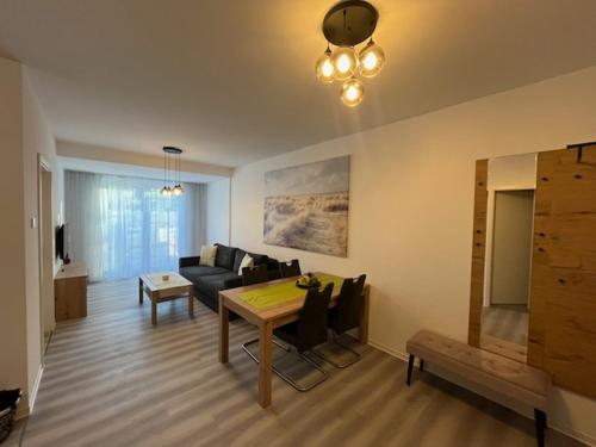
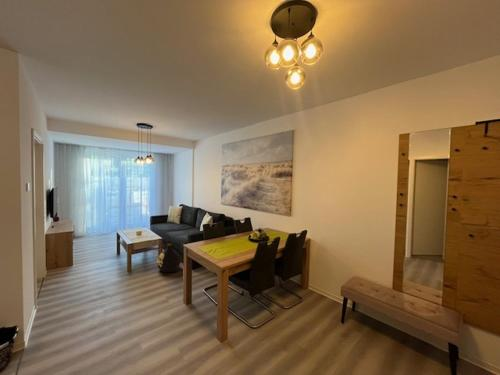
+ bag [156,240,182,273]
